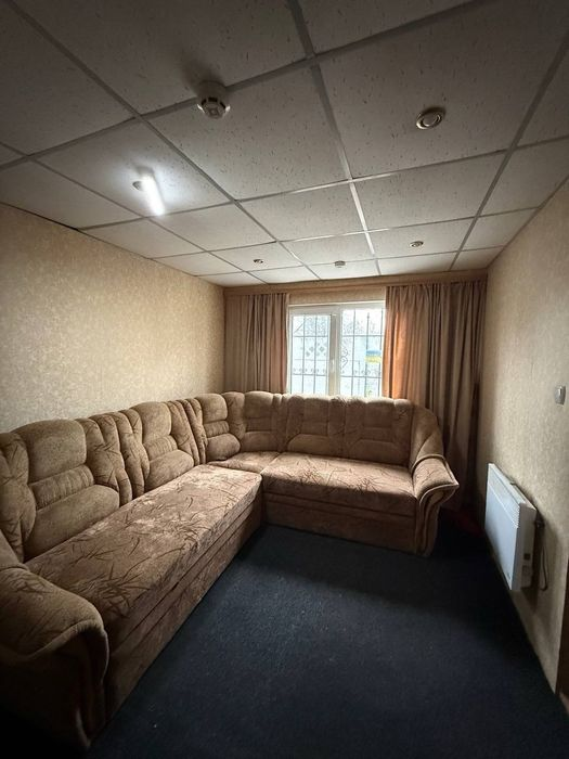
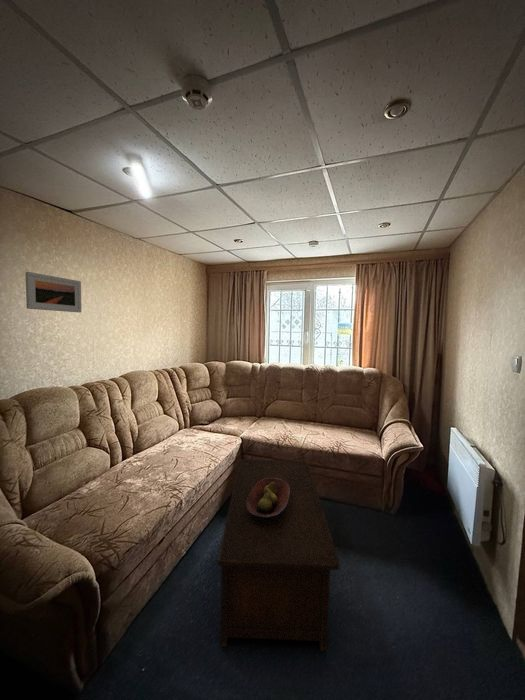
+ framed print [24,271,83,314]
+ cabinet [217,459,341,652]
+ fruit bowl [246,478,290,520]
